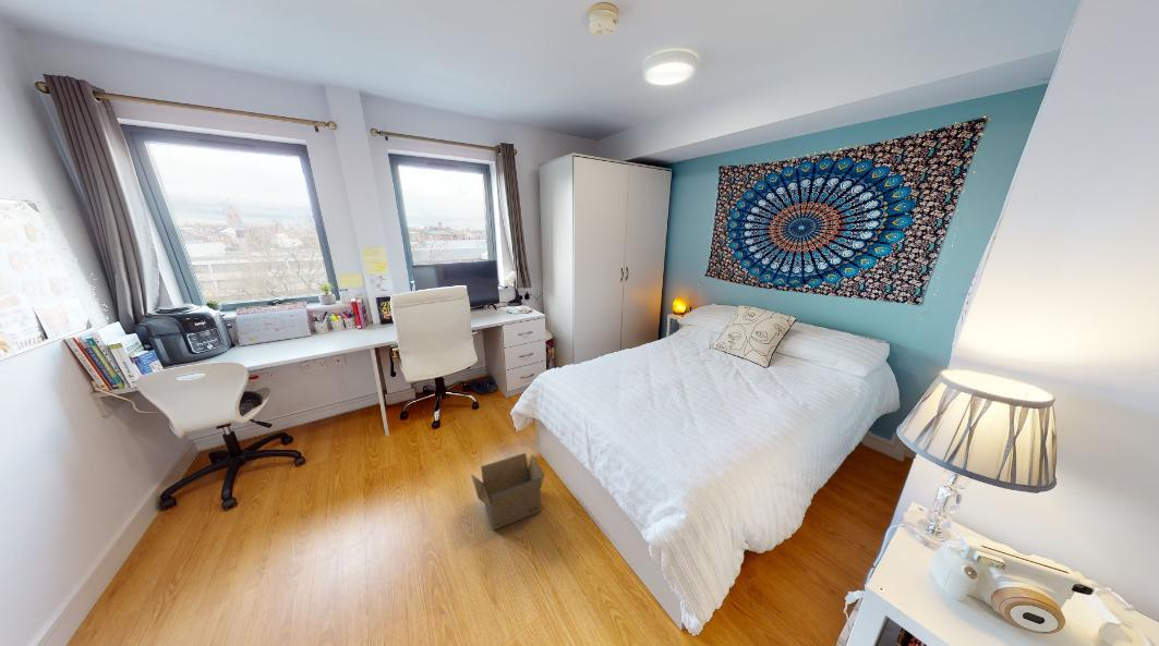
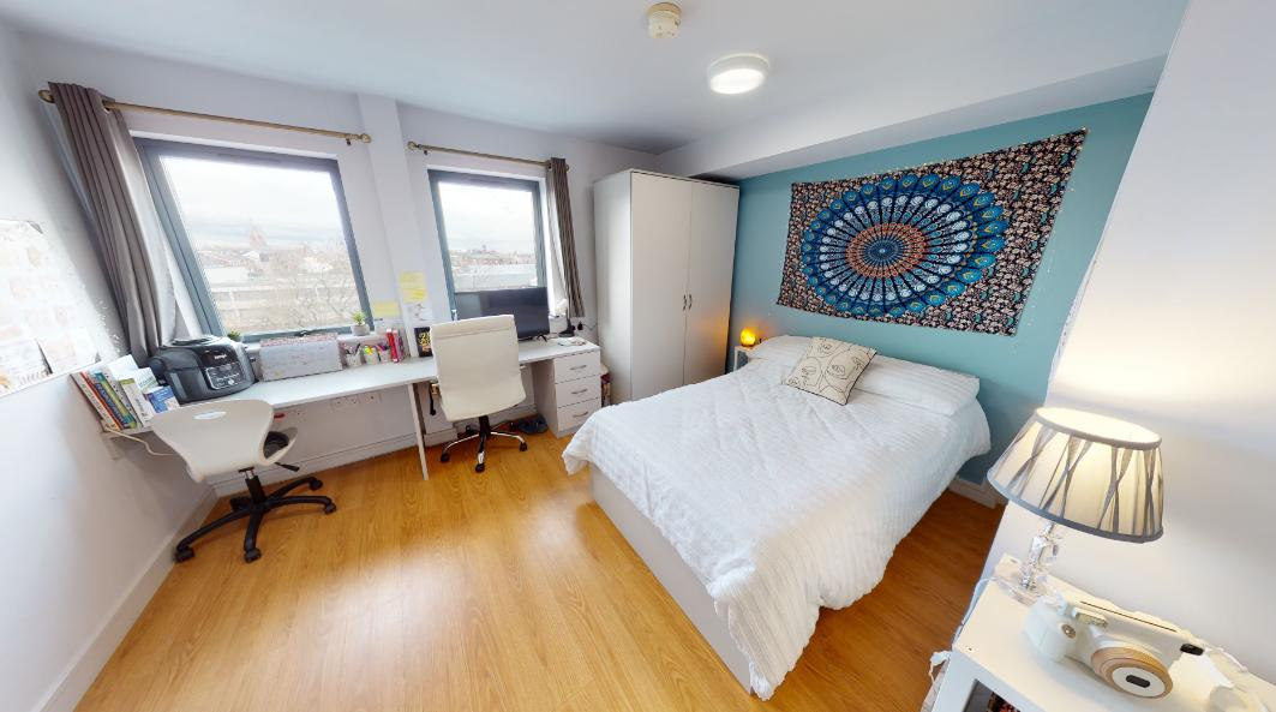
- cardboard box [470,452,546,532]
